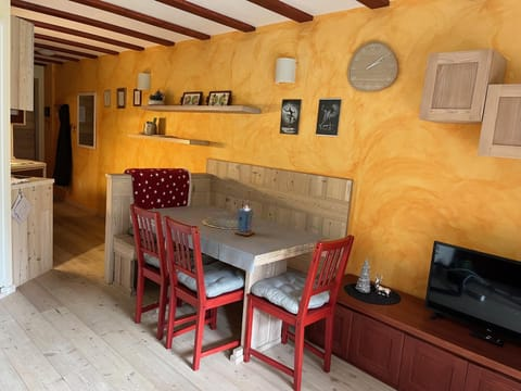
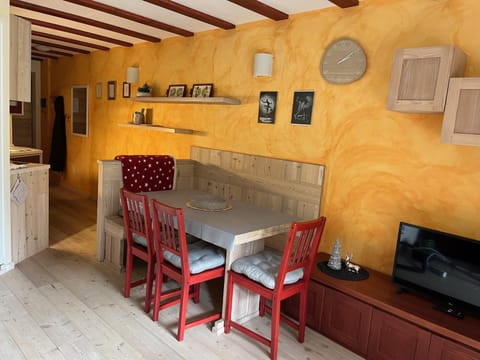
- candle [233,204,256,237]
